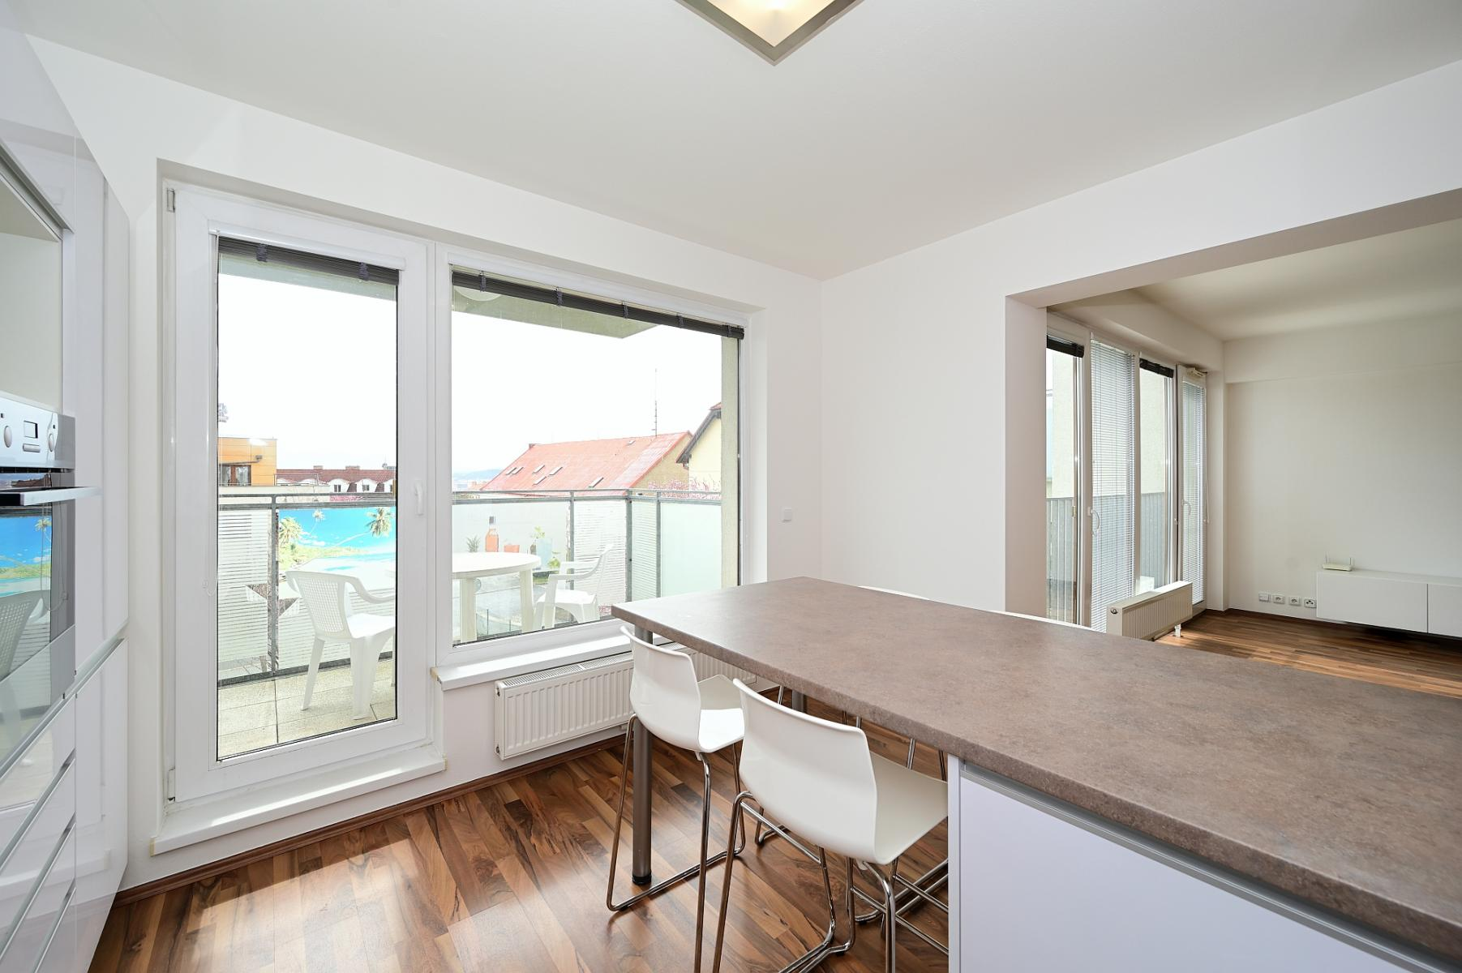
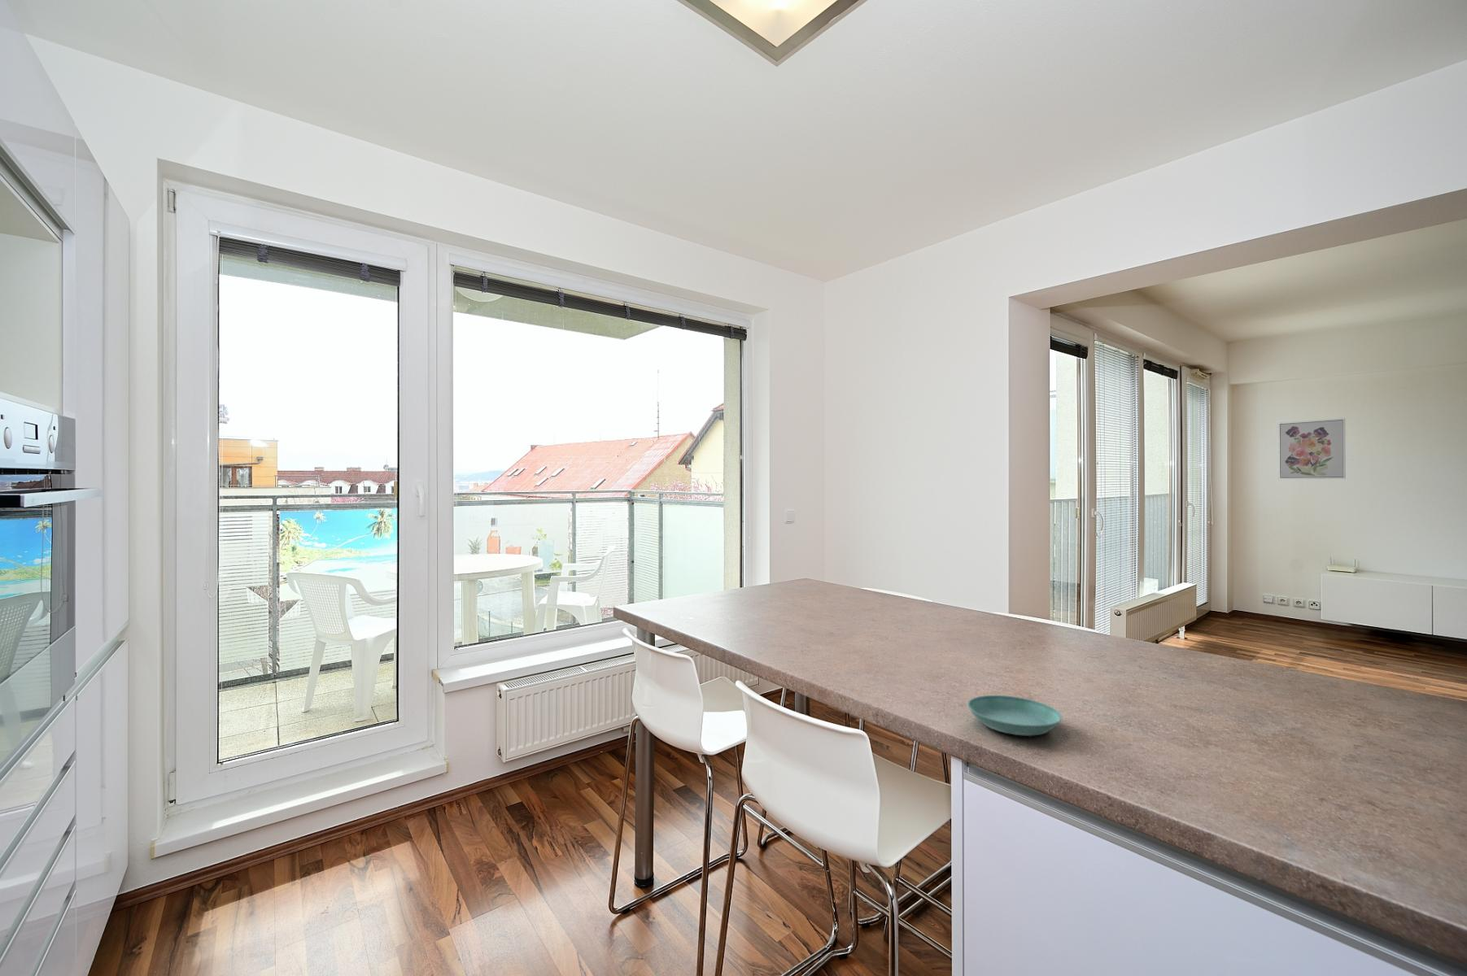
+ wall art [1277,417,1347,480]
+ saucer [967,695,1063,736]
